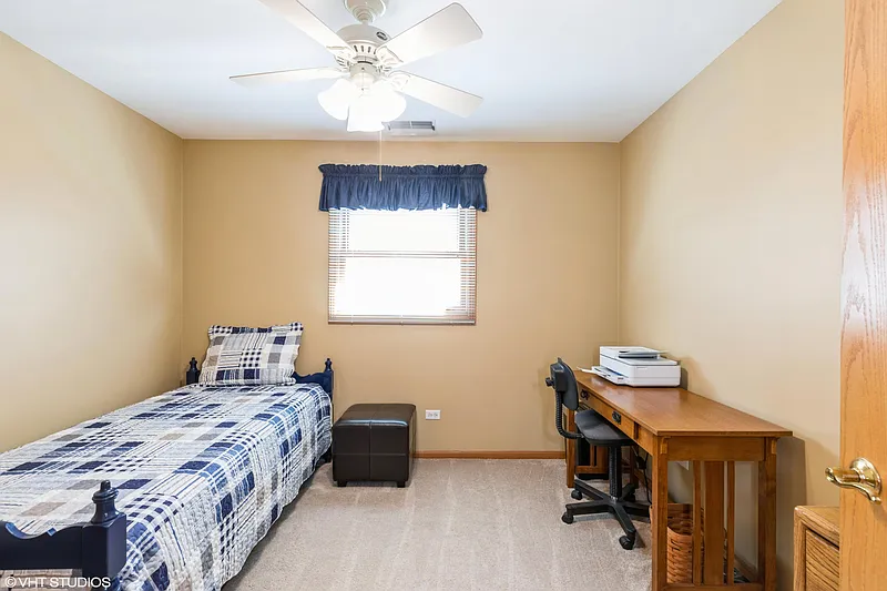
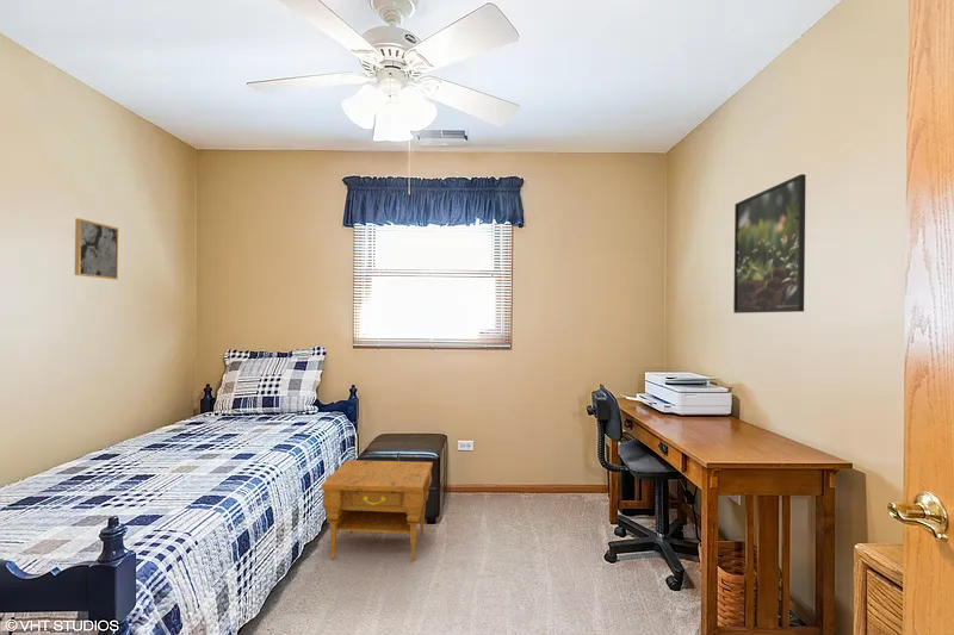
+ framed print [732,173,807,315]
+ wall art [74,217,119,280]
+ nightstand [321,459,434,562]
